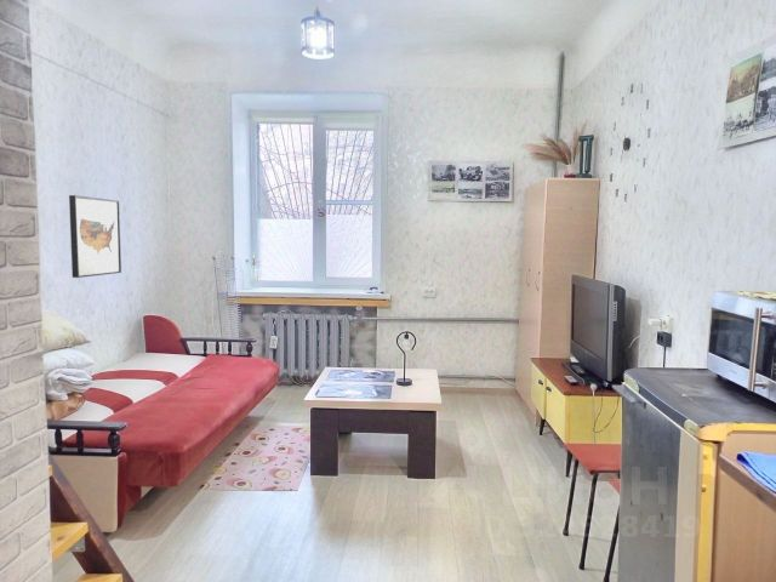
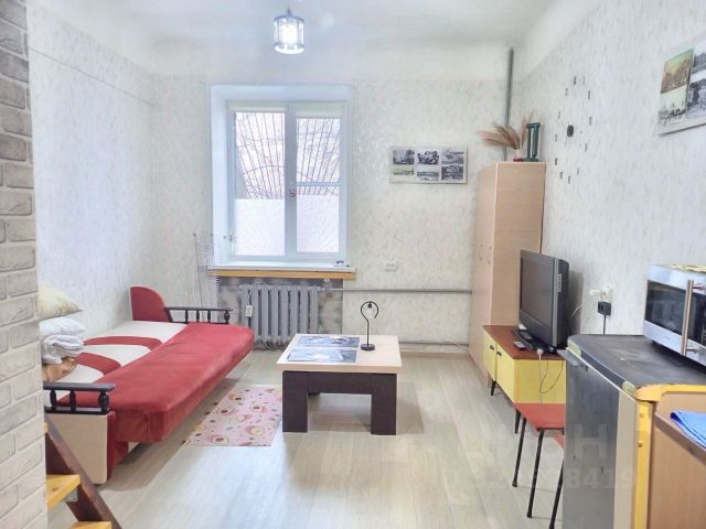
- wall art [68,194,122,279]
